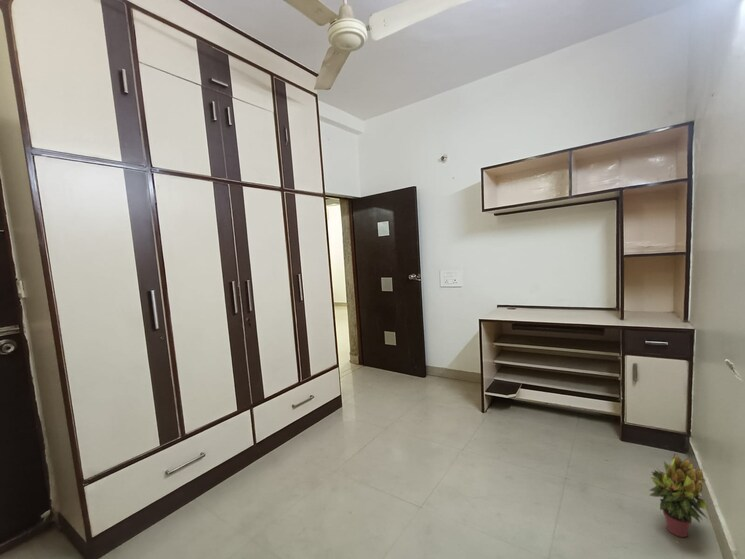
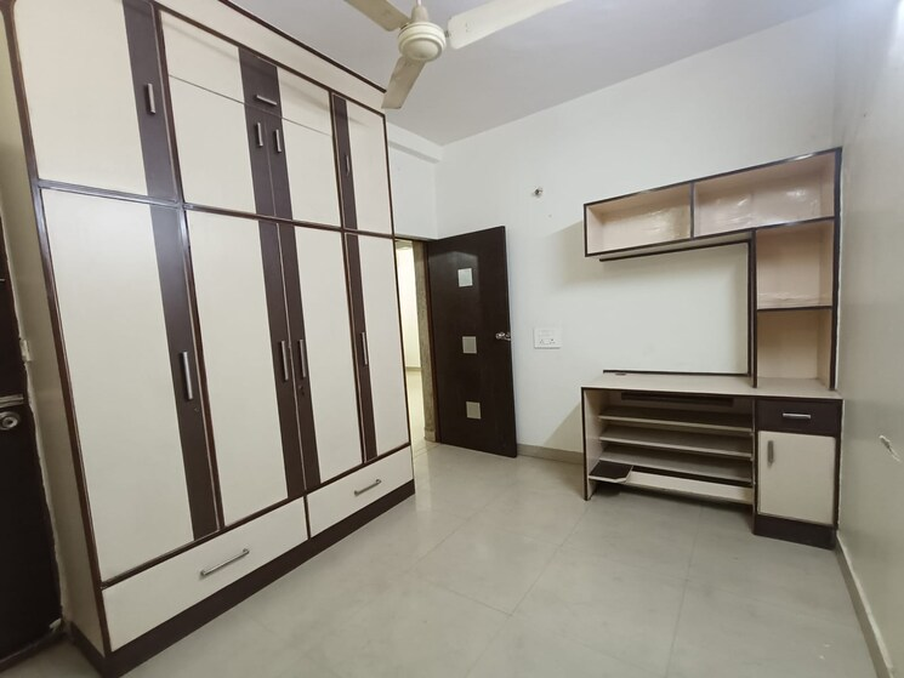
- potted plant [649,452,708,538]
